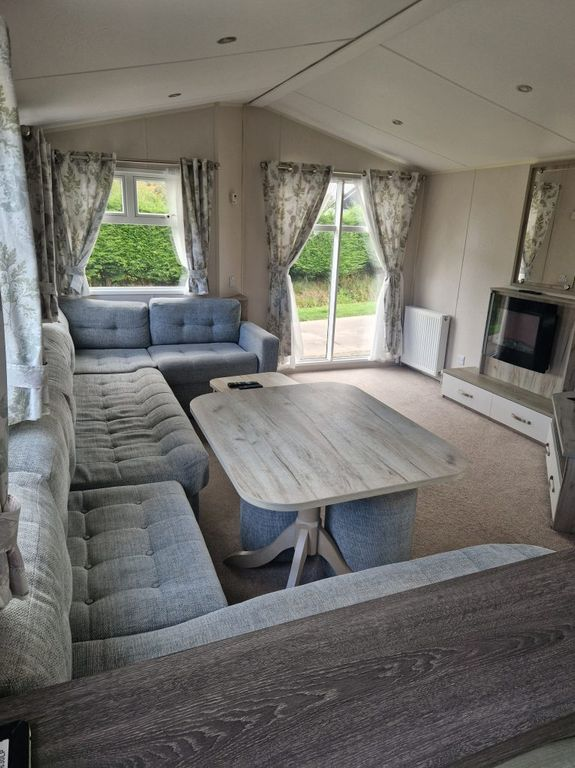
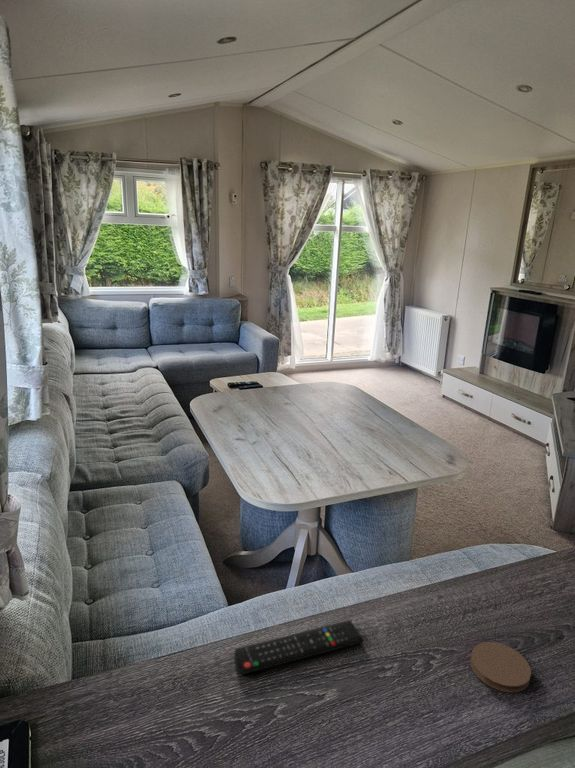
+ remote control [233,619,364,675]
+ coaster [470,641,532,694]
